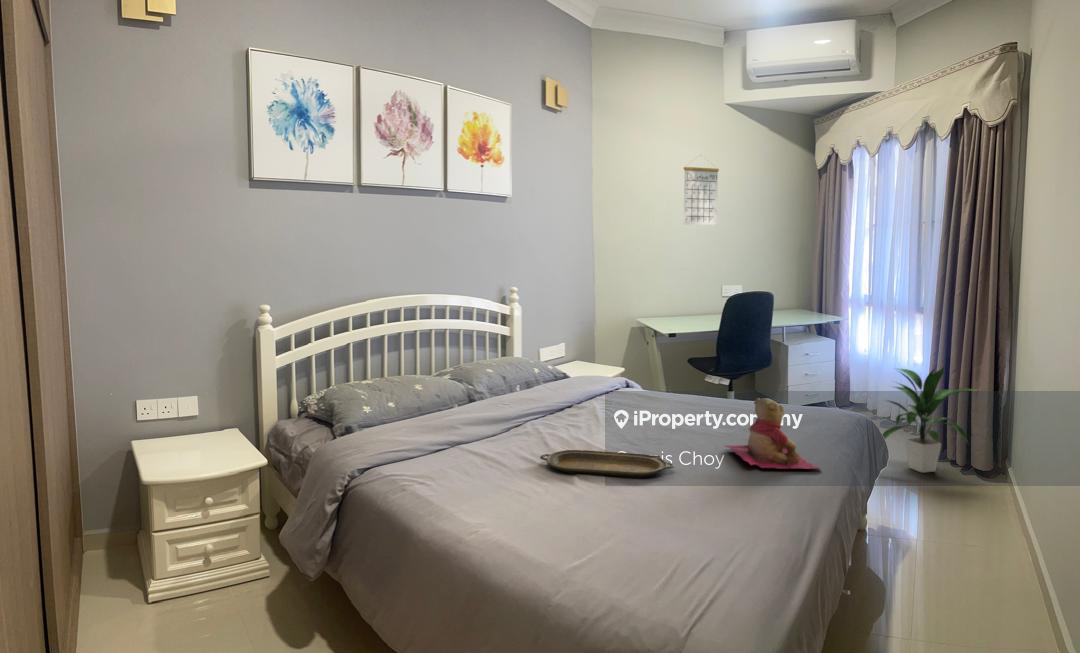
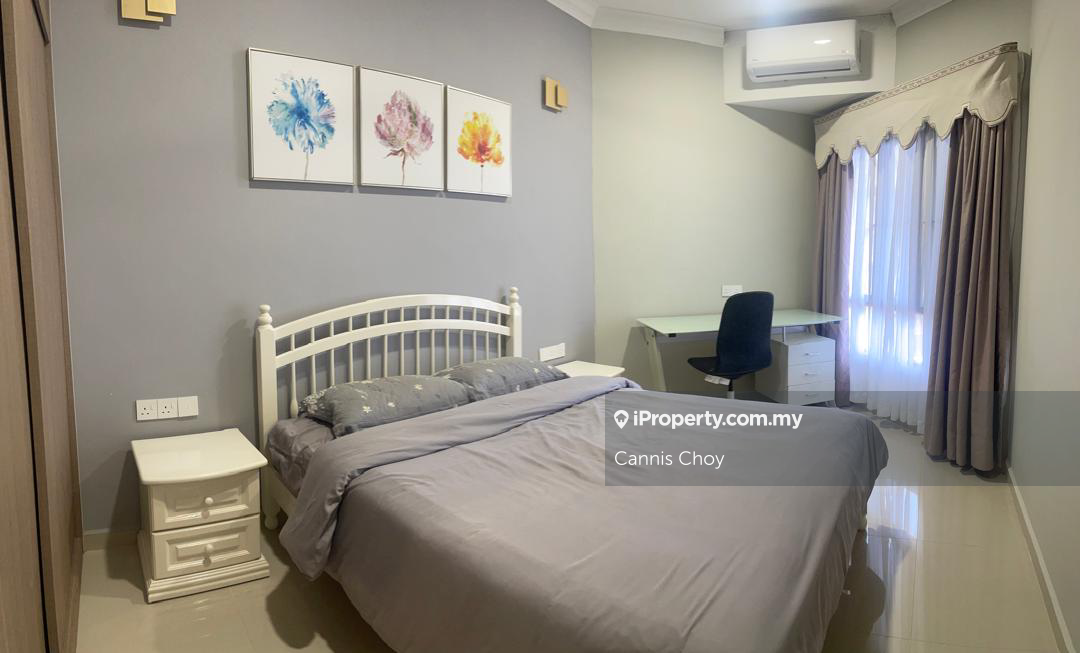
- teddy bear [723,397,823,472]
- indoor plant [880,363,979,474]
- calendar [683,153,720,226]
- serving tray [539,449,676,478]
